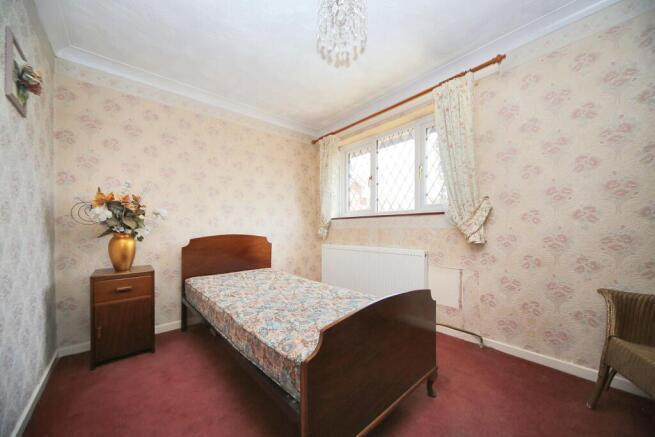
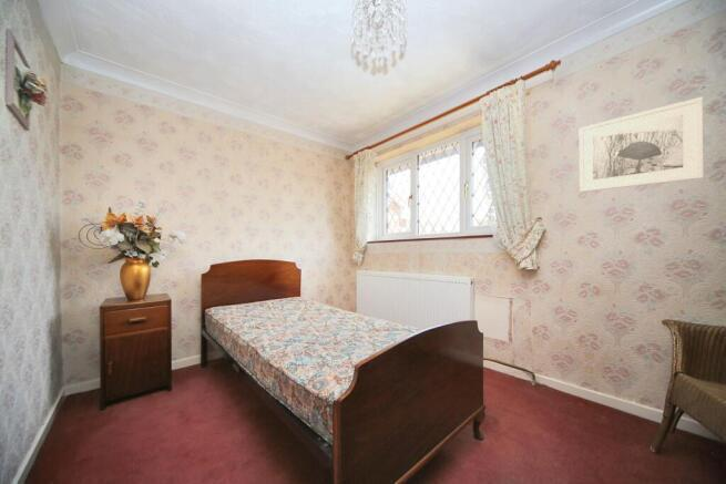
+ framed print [579,96,705,193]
